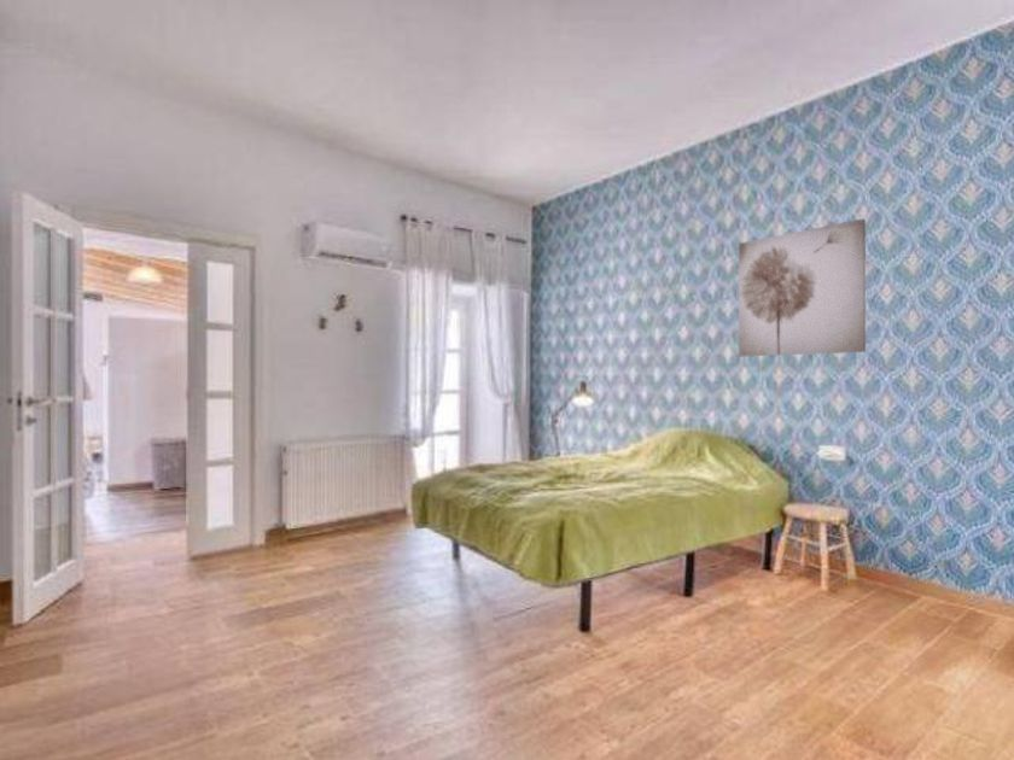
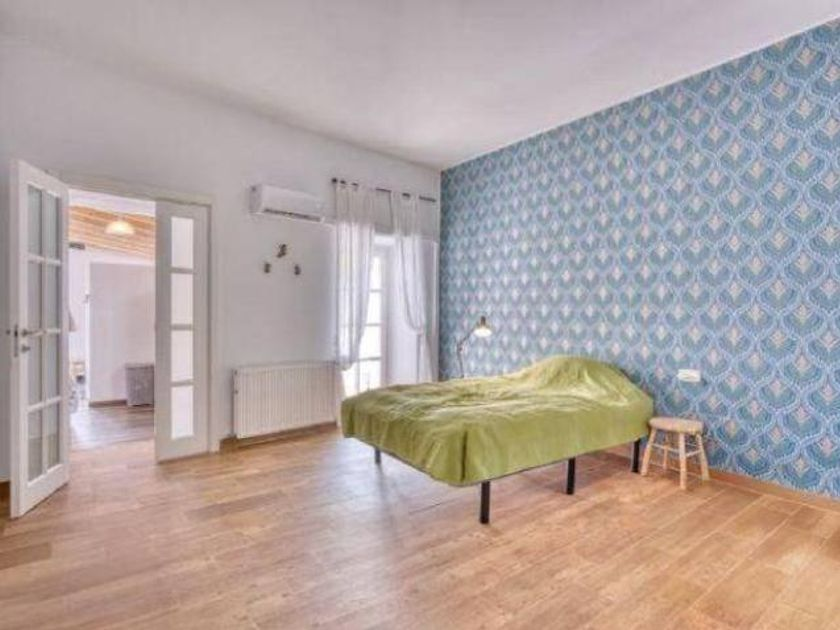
- wall art [738,217,867,357]
